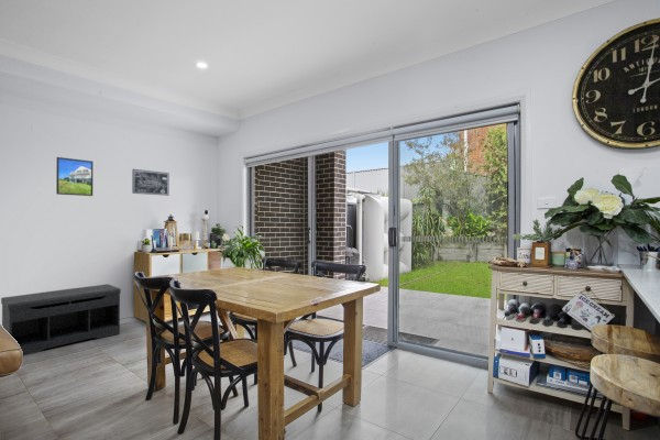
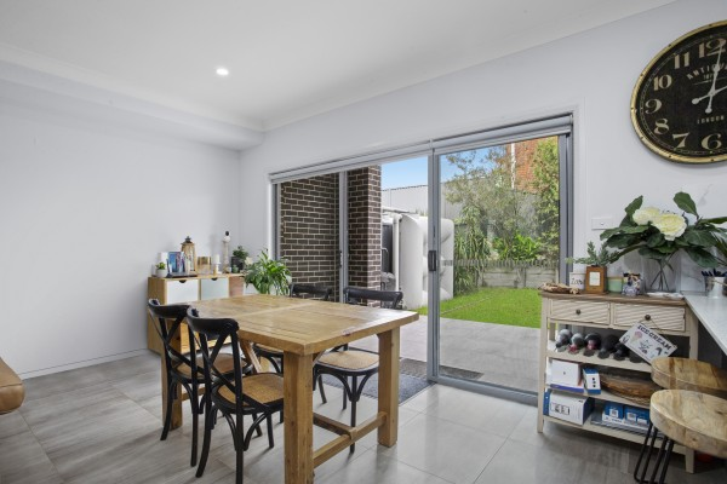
- wall art [131,168,170,197]
- bench [0,283,122,356]
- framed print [55,156,95,197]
